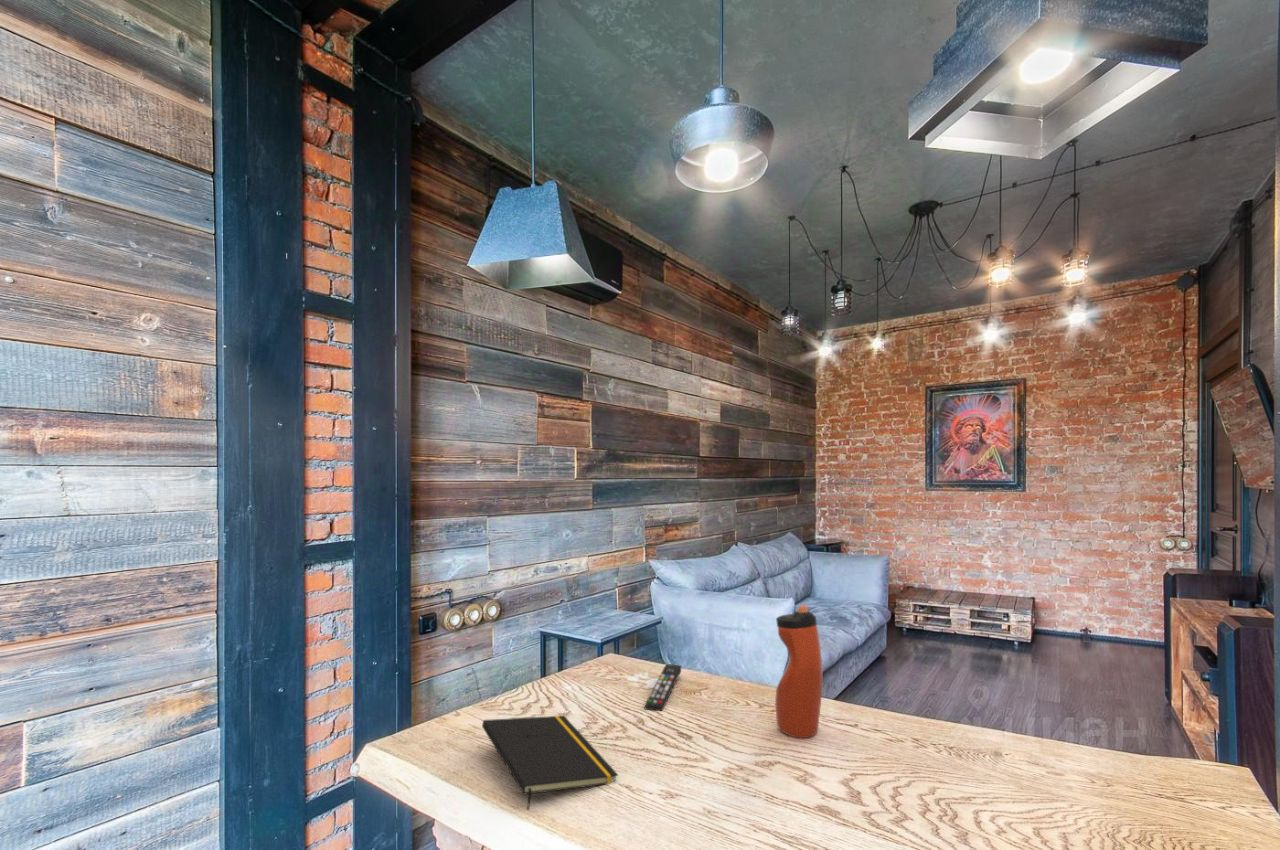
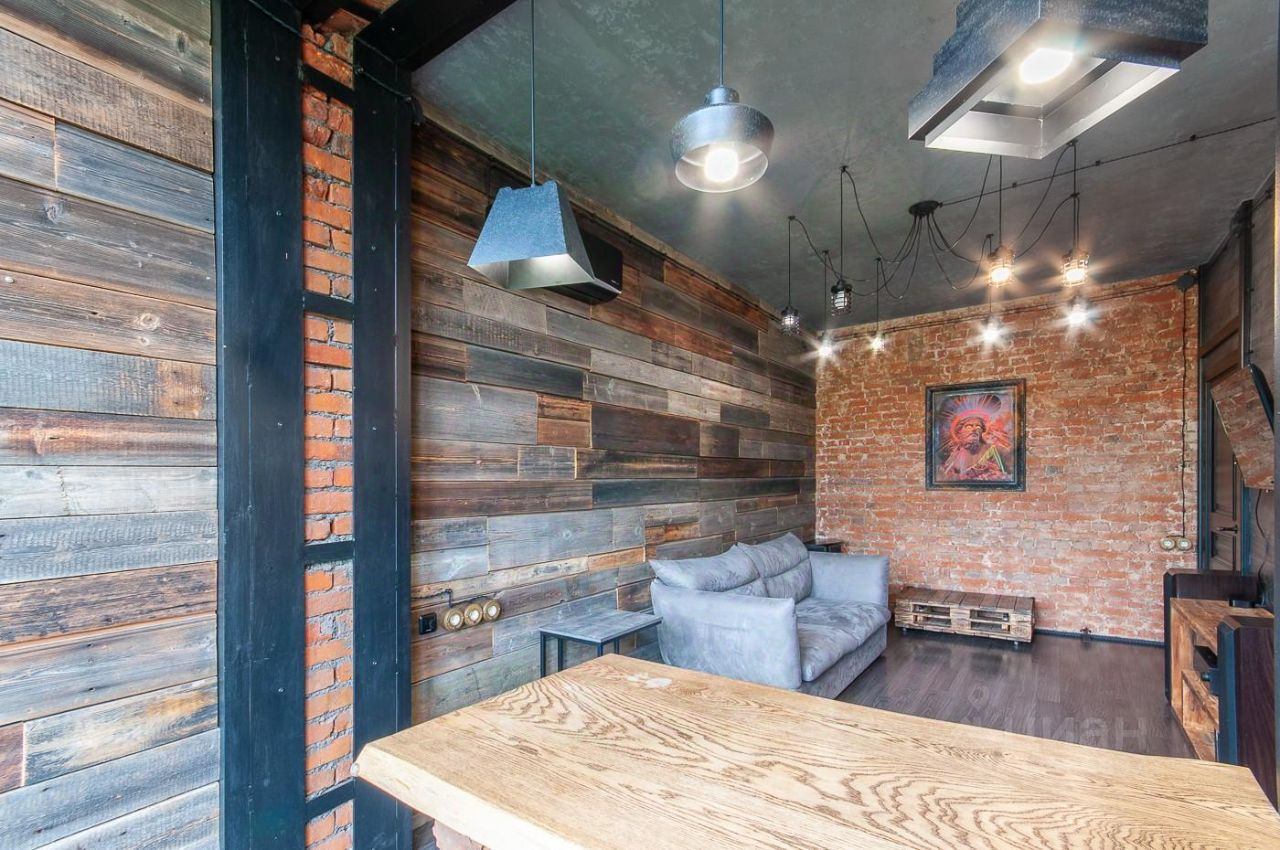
- water bottle [774,604,823,739]
- remote control [644,663,682,712]
- notepad [481,715,619,811]
